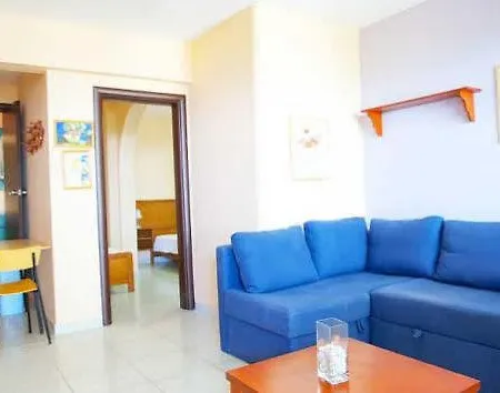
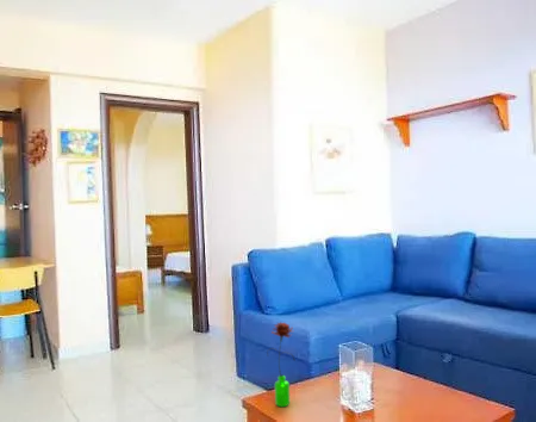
+ flower [266,321,295,408]
